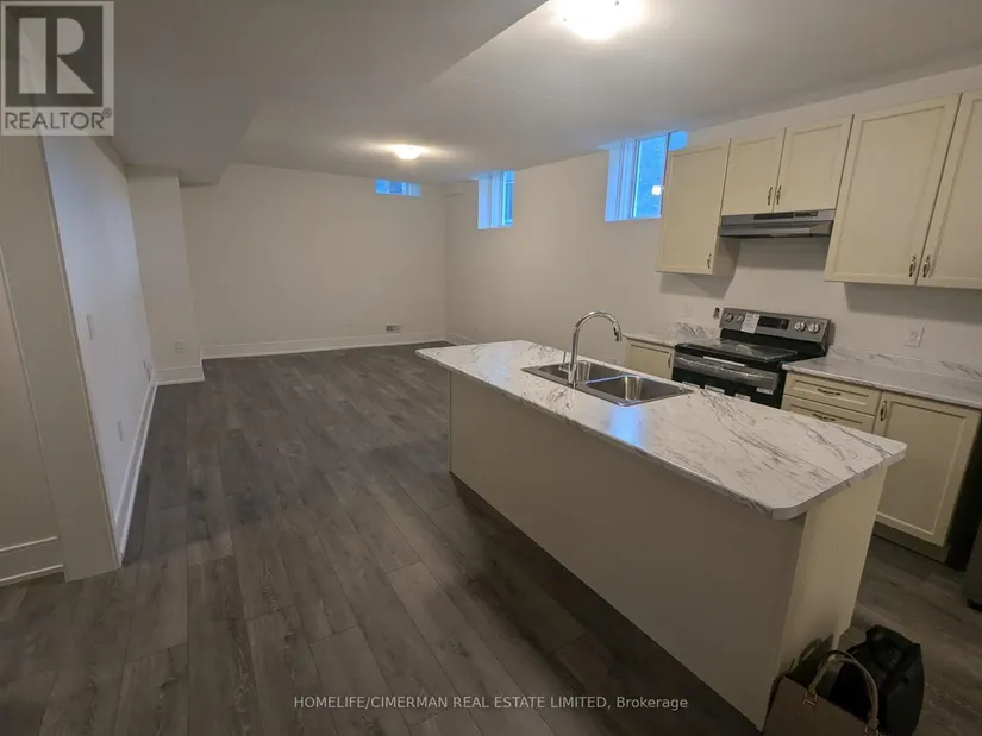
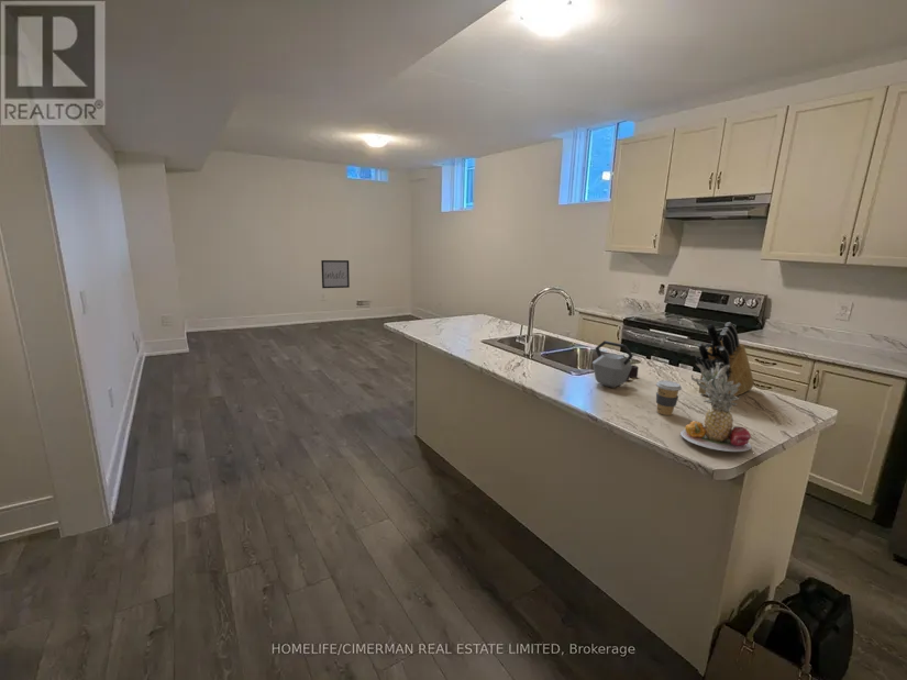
+ kettle [591,339,640,389]
+ knife block [694,321,755,397]
+ succulent plant [679,363,752,453]
+ coffee cup [655,379,683,416]
+ wall art [320,259,351,289]
